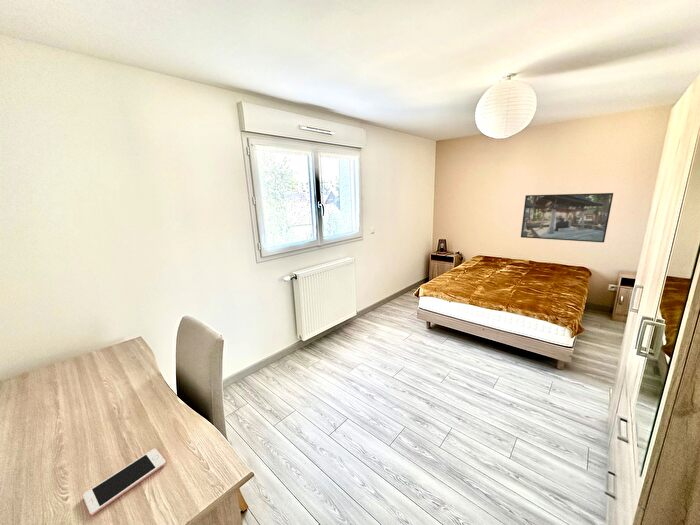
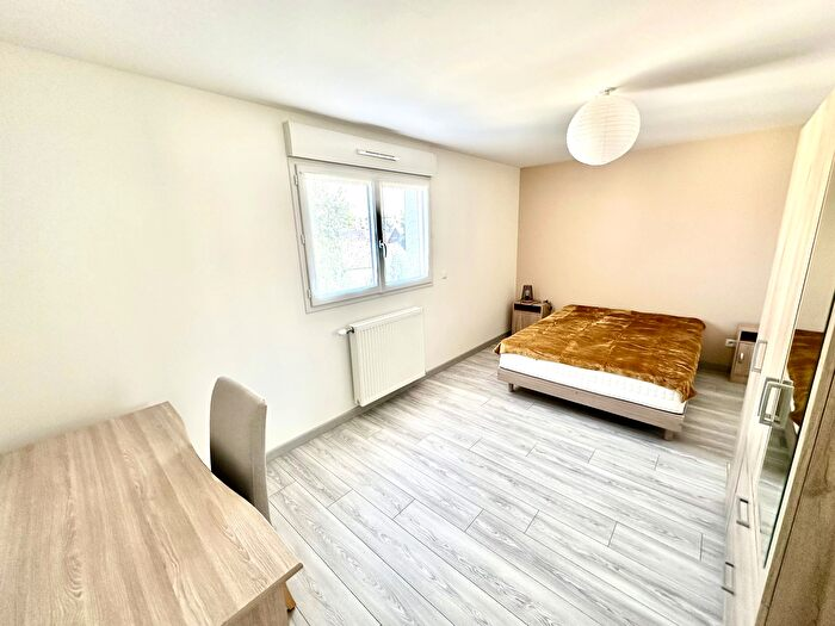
- cell phone [82,448,167,517]
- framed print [520,192,614,243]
